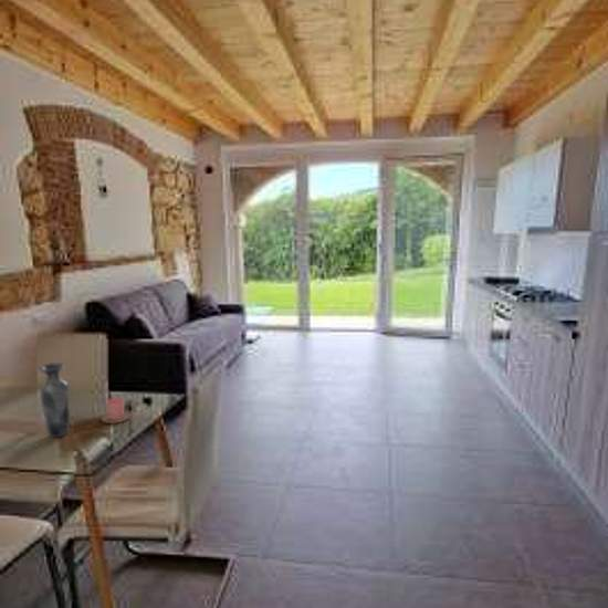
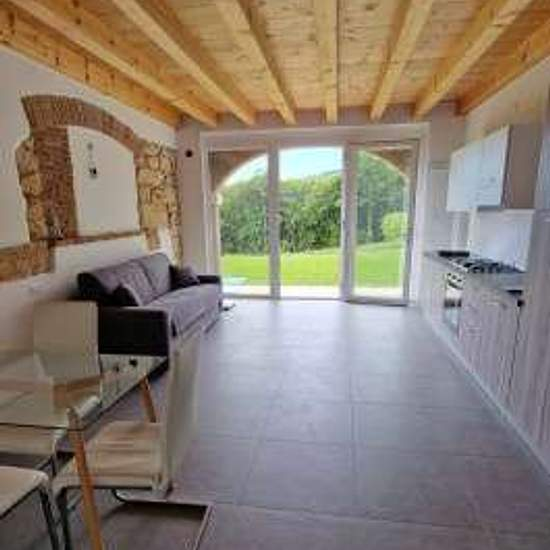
- cup [101,397,133,424]
- vase [36,361,71,439]
